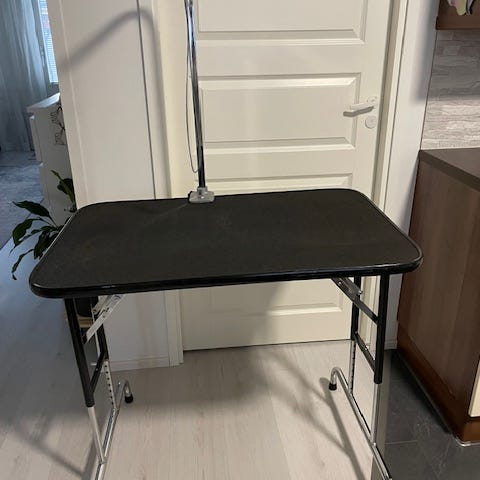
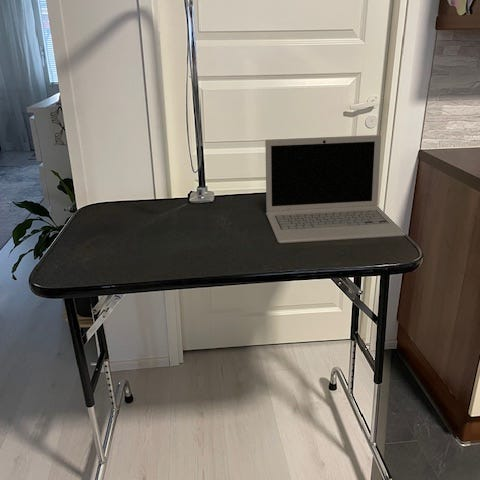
+ laptop [264,134,407,244]
